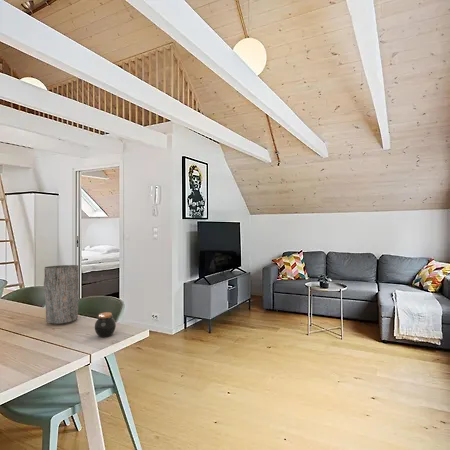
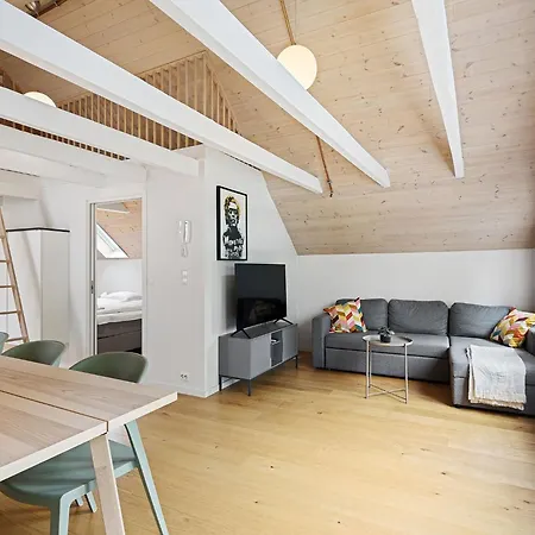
- jar [94,311,117,339]
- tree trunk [43,264,80,325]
